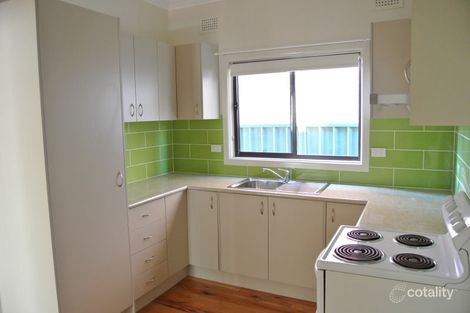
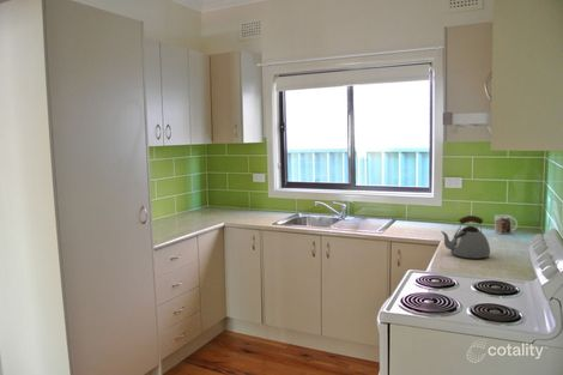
+ mug [494,213,519,235]
+ kettle [440,214,491,260]
